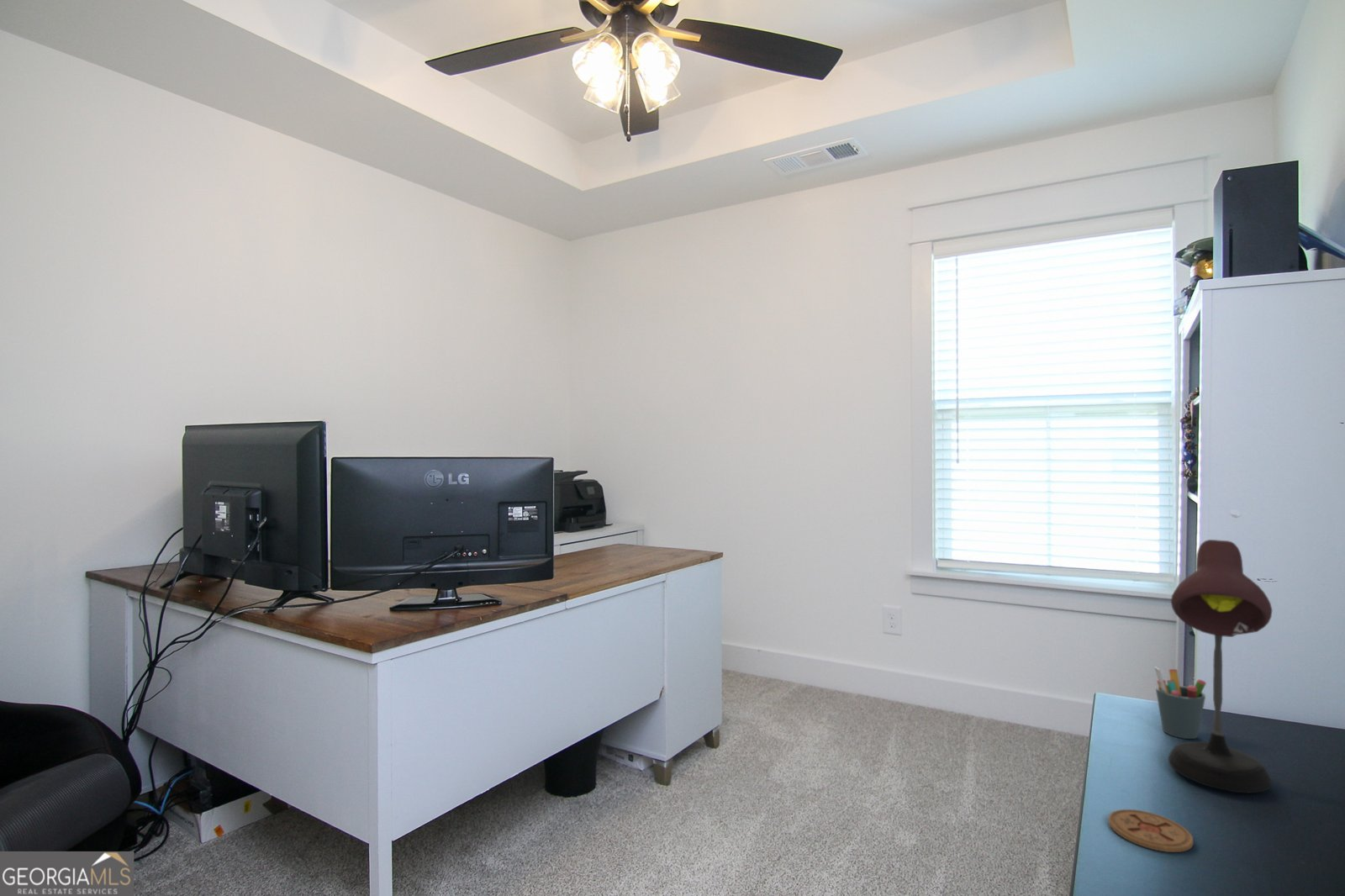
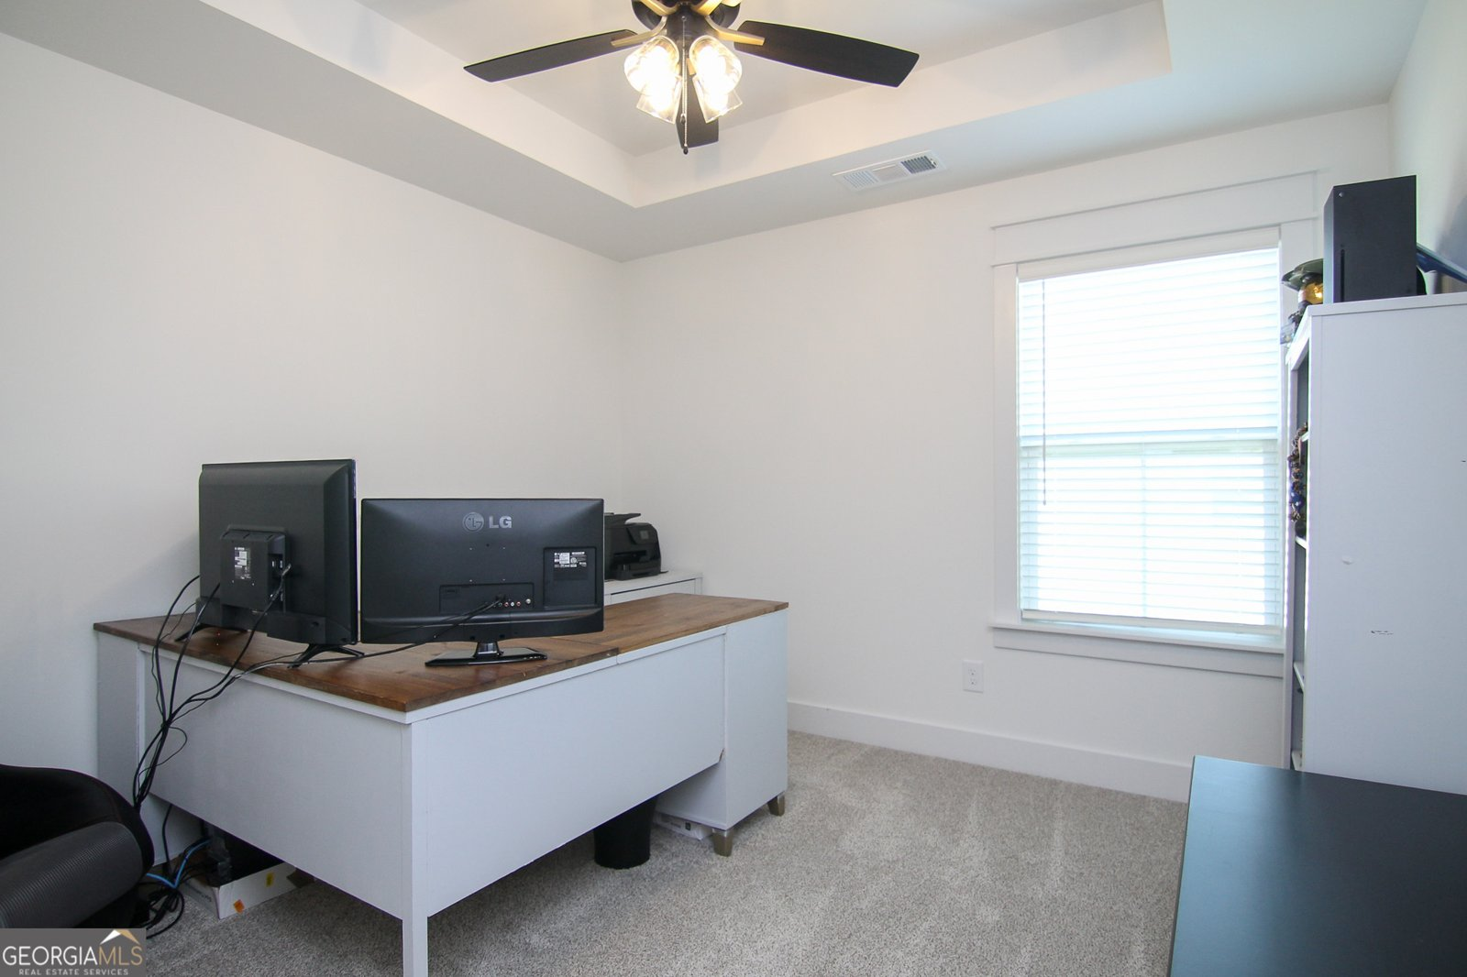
- coaster [1107,809,1195,853]
- pen holder [1154,667,1207,740]
- desk lamp [1168,539,1273,793]
